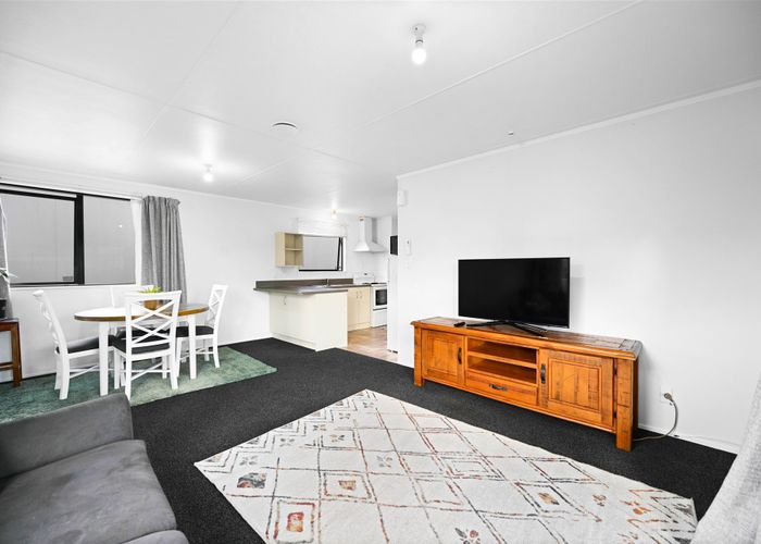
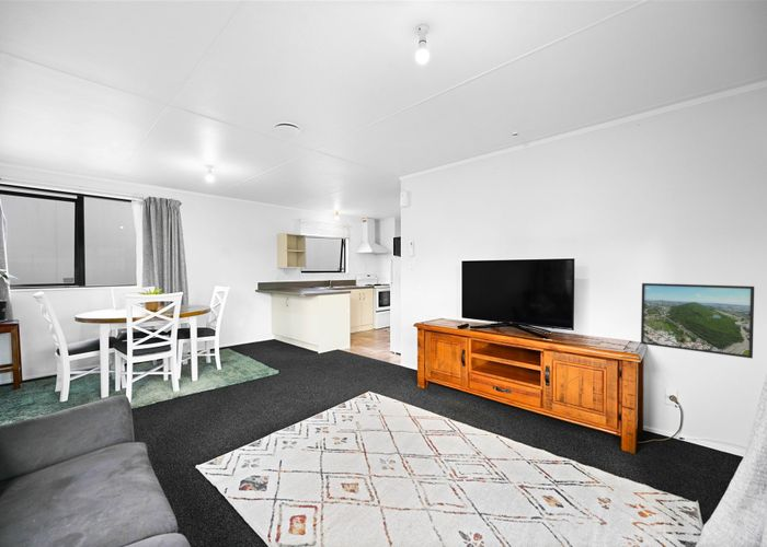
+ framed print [640,282,755,360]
